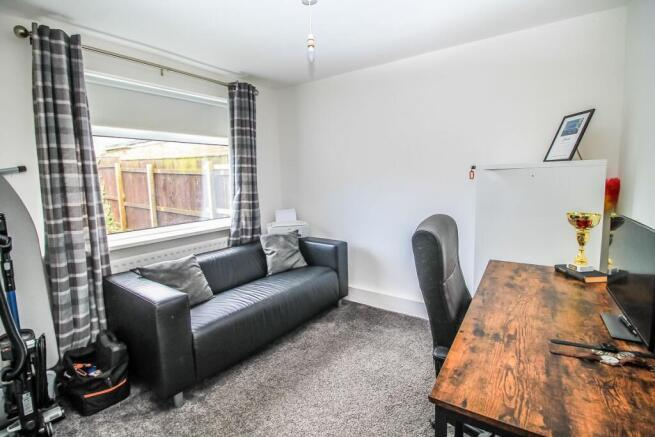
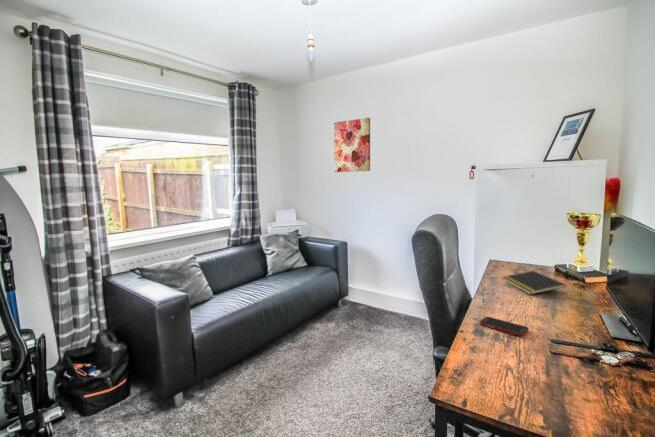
+ notepad [501,270,567,296]
+ wall art [333,117,371,173]
+ cell phone [479,316,530,337]
